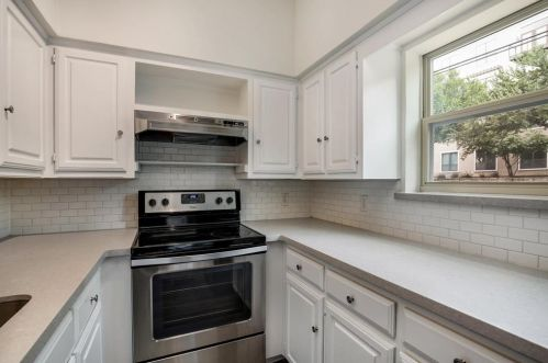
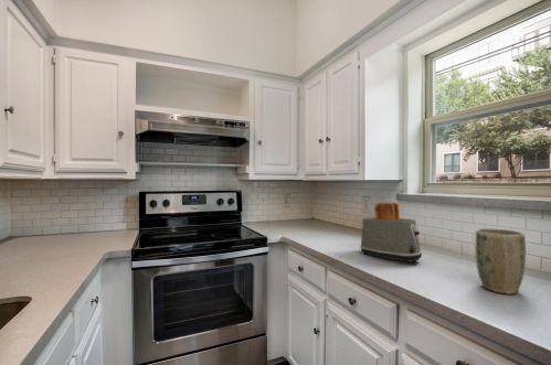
+ plant pot [474,227,527,296]
+ toaster [359,202,423,262]
